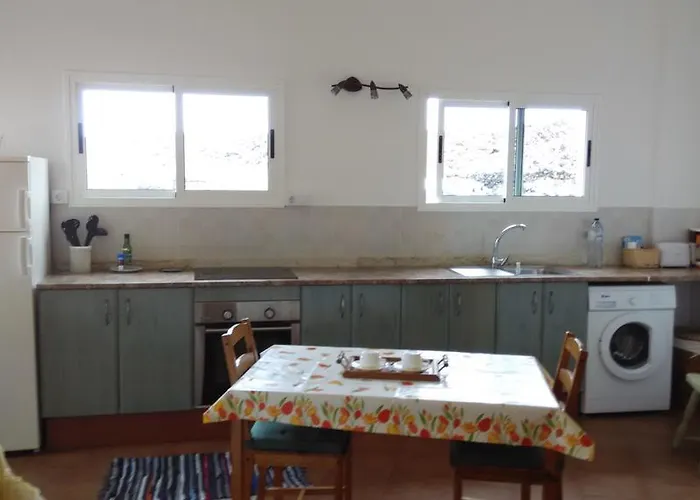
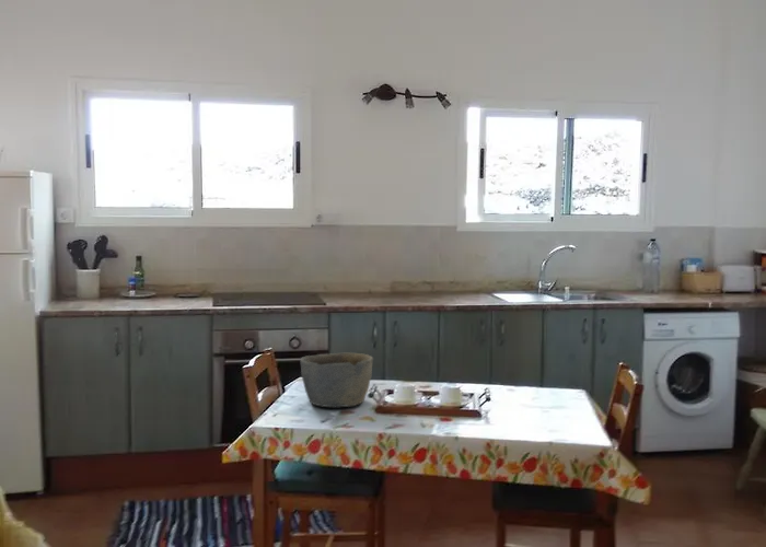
+ bowl [300,351,374,408]
